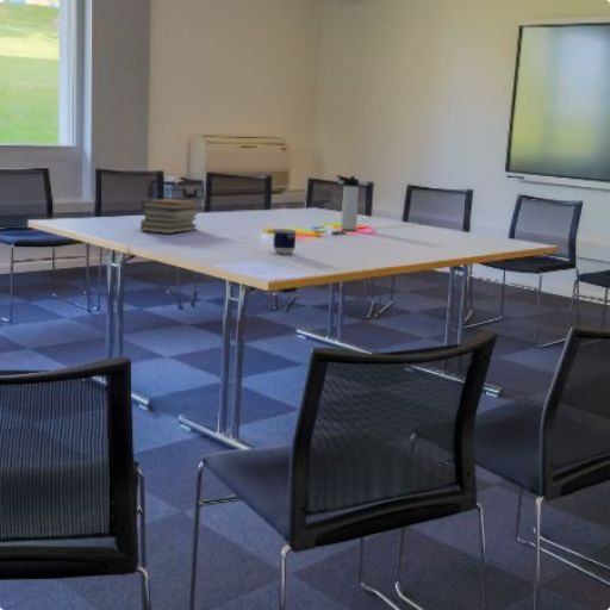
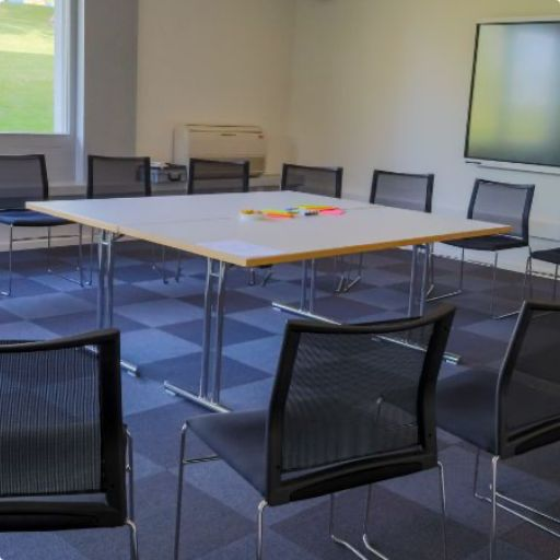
- cup [273,228,298,255]
- thermos bottle [335,174,360,231]
- book stack [139,198,203,235]
